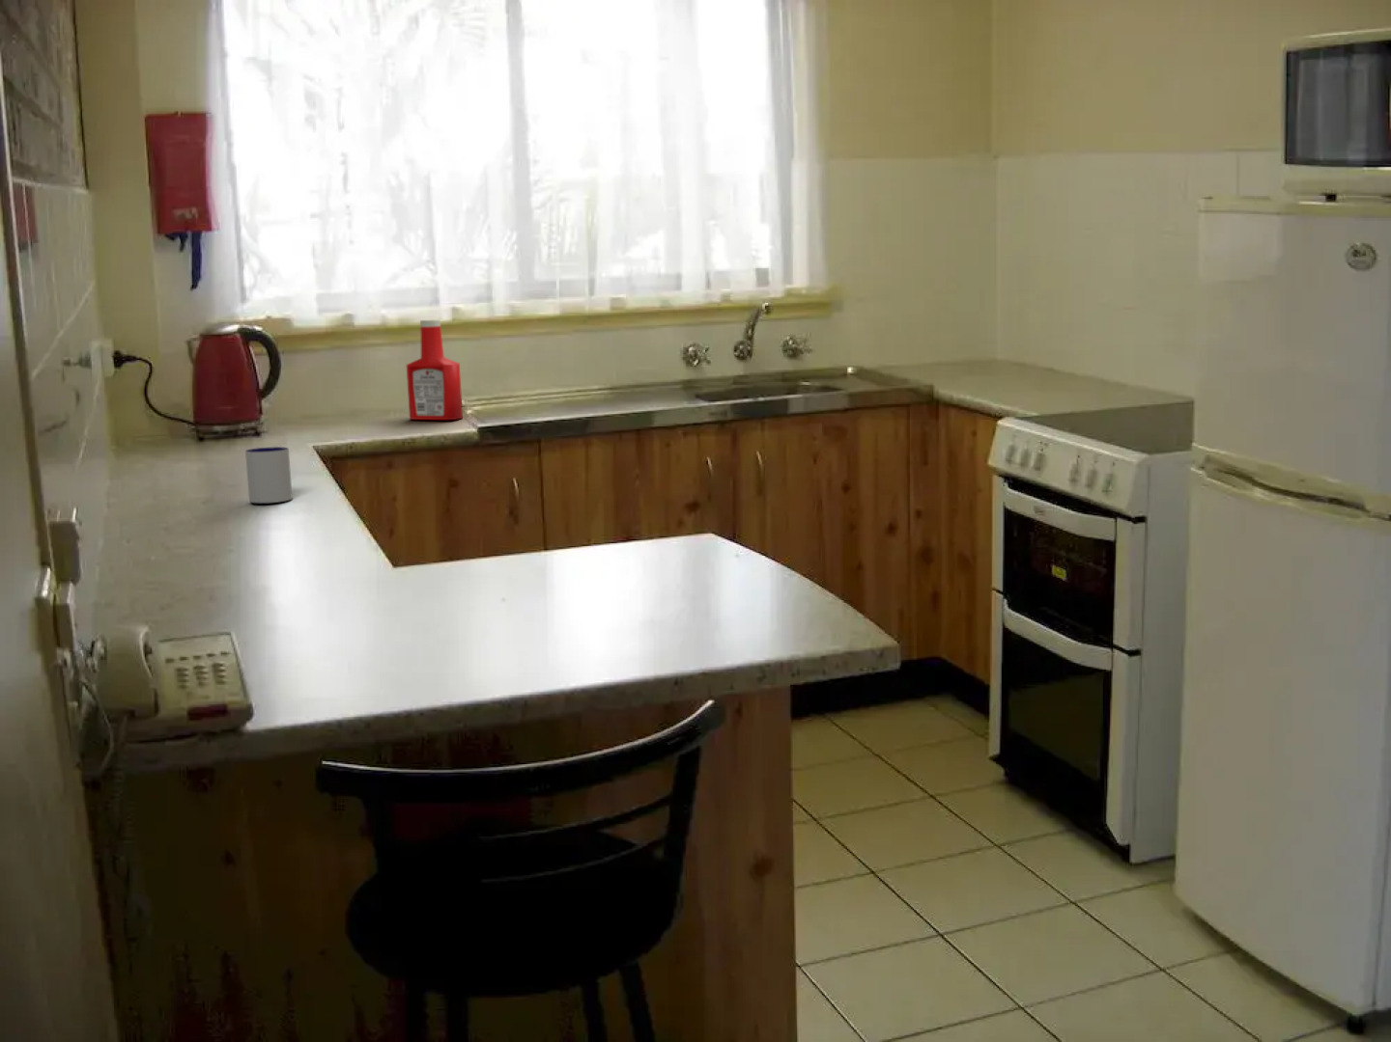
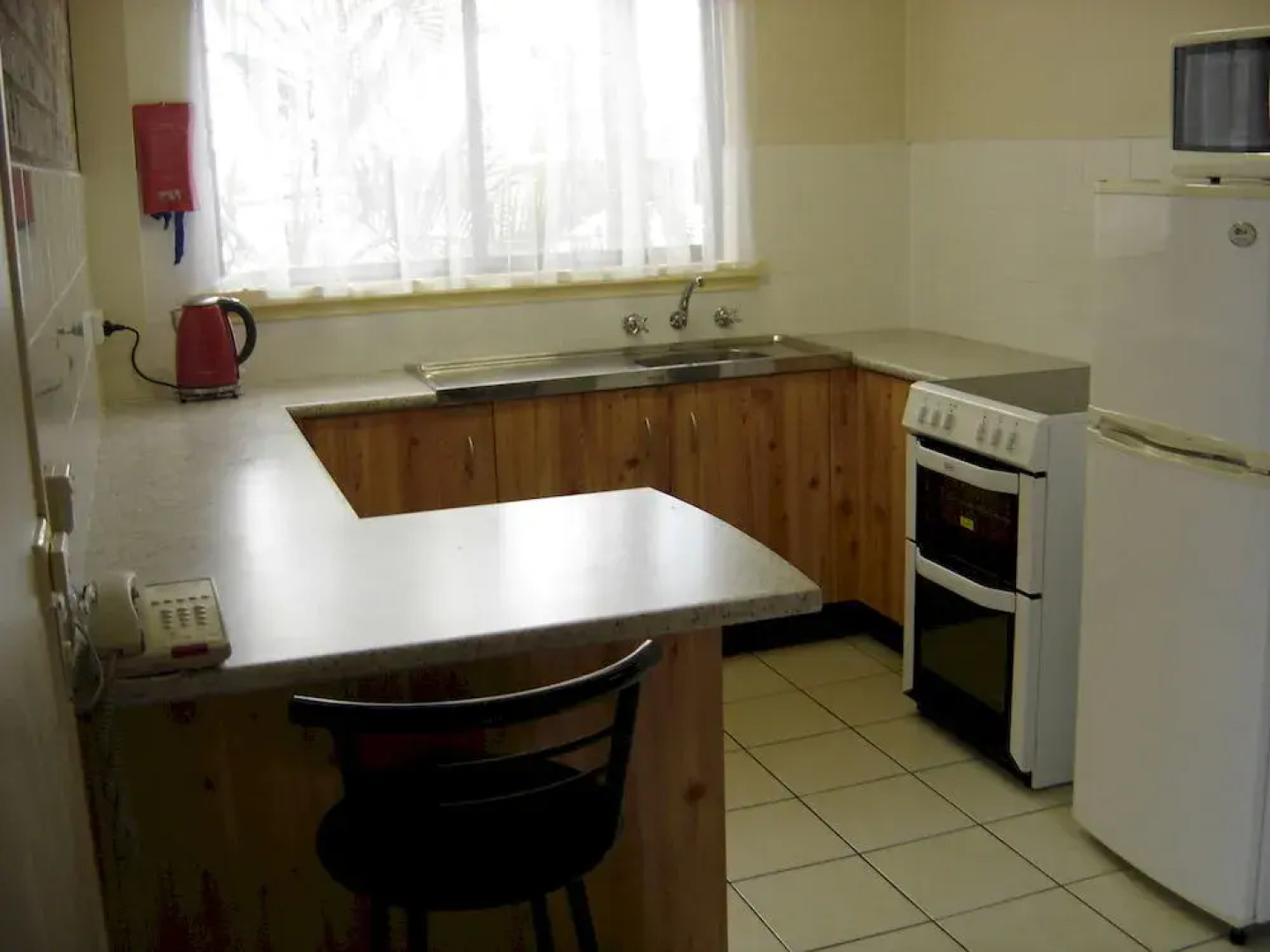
- mug [244,445,294,505]
- soap bottle [405,319,463,420]
